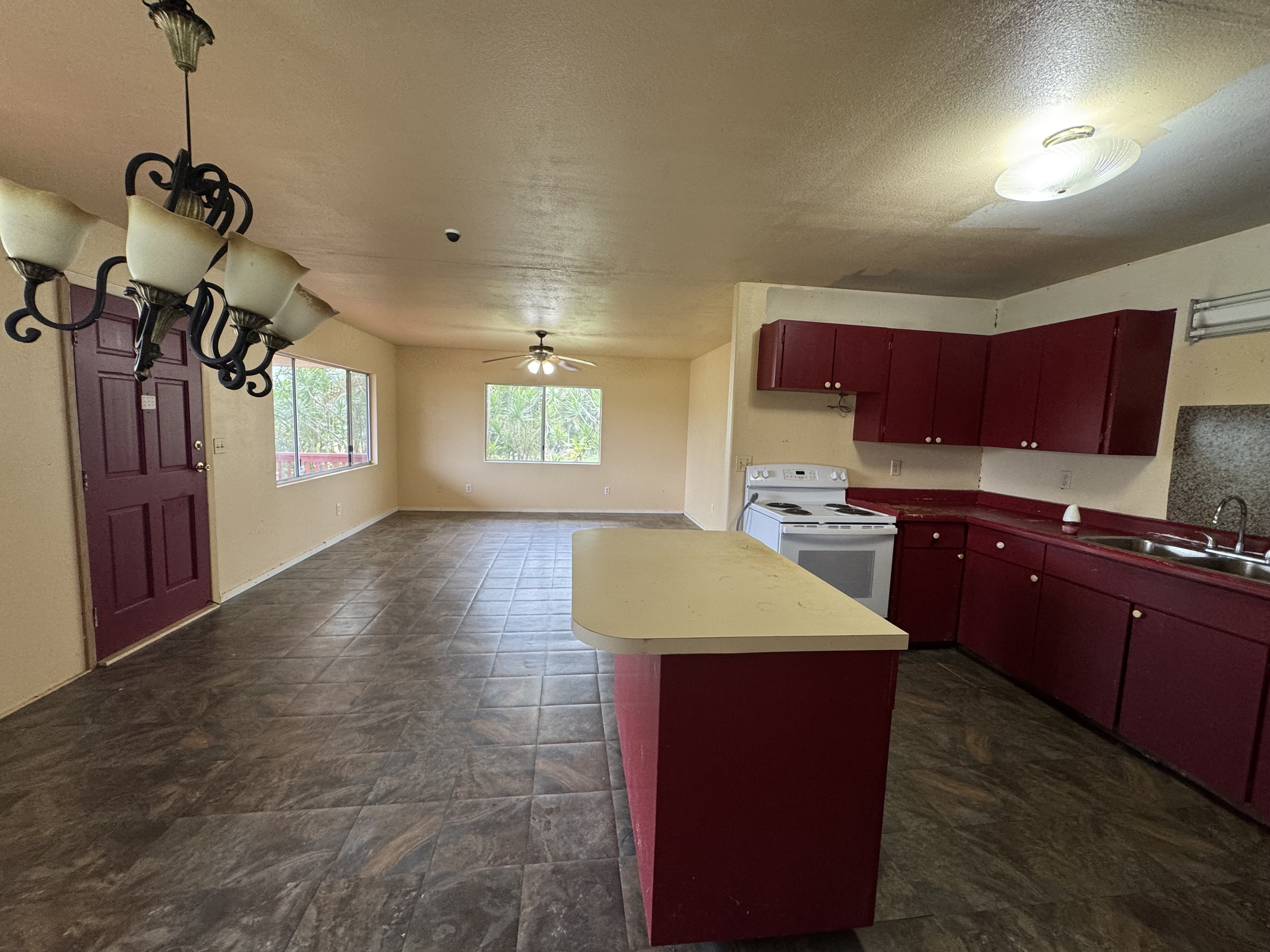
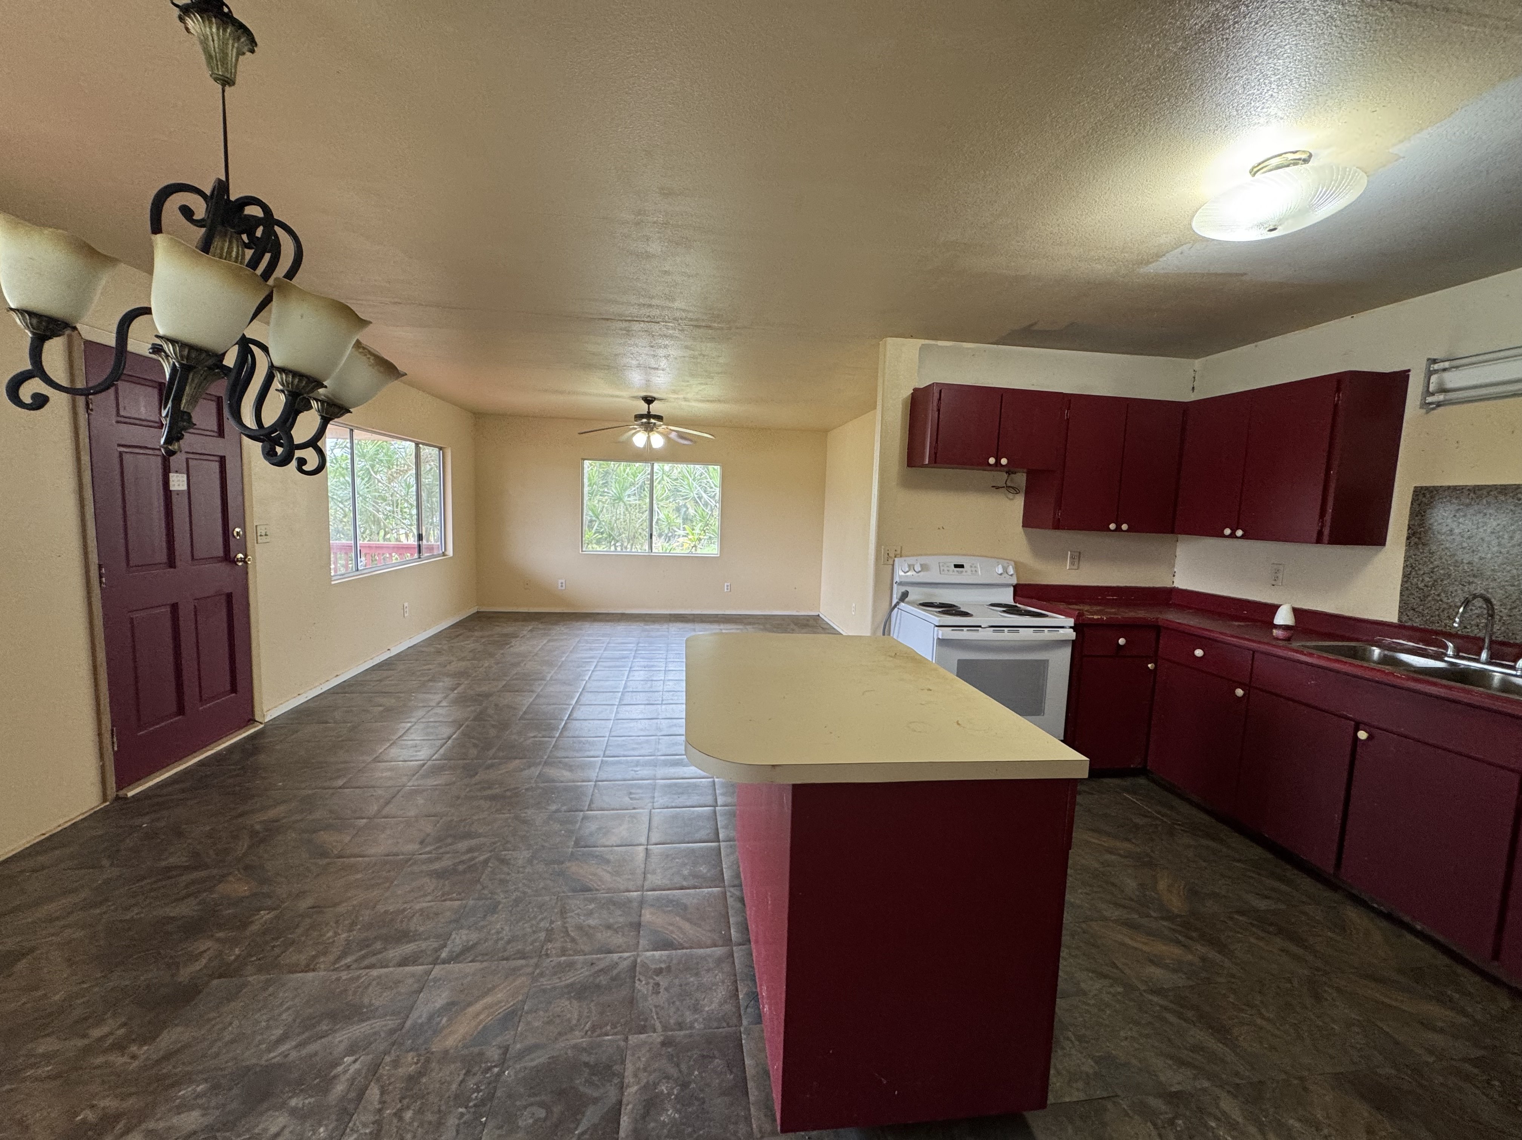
- dome security camera [445,229,461,242]
